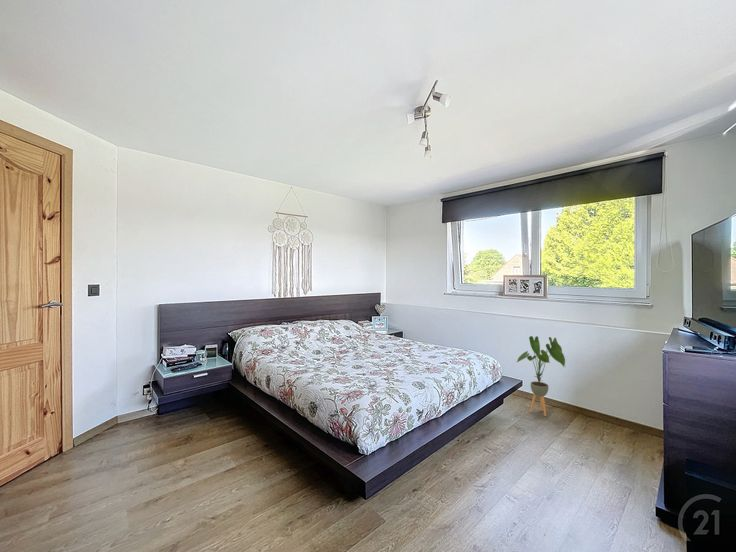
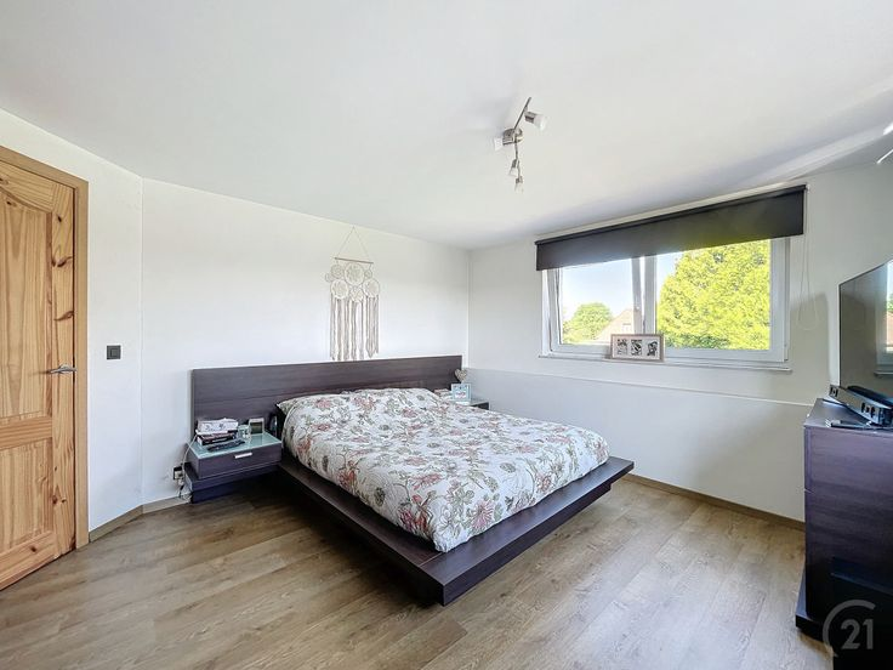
- house plant [515,335,566,417]
